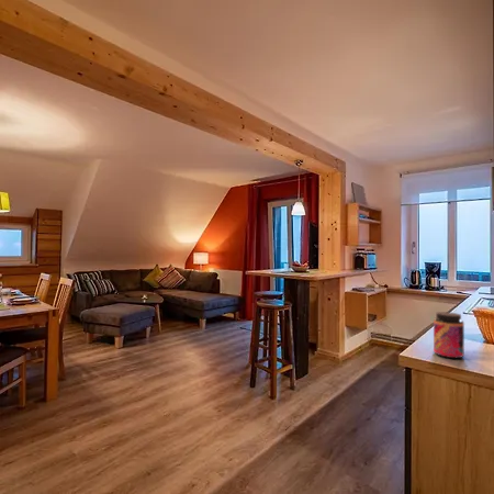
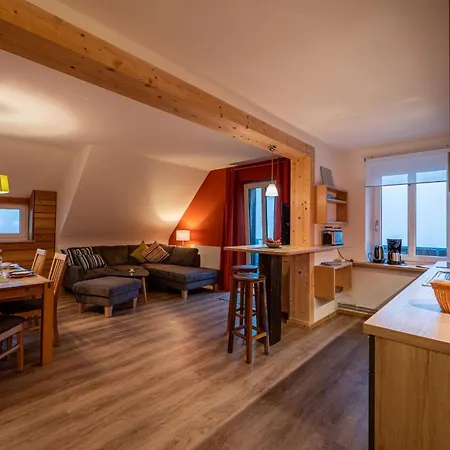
- jar [433,311,465,359]
